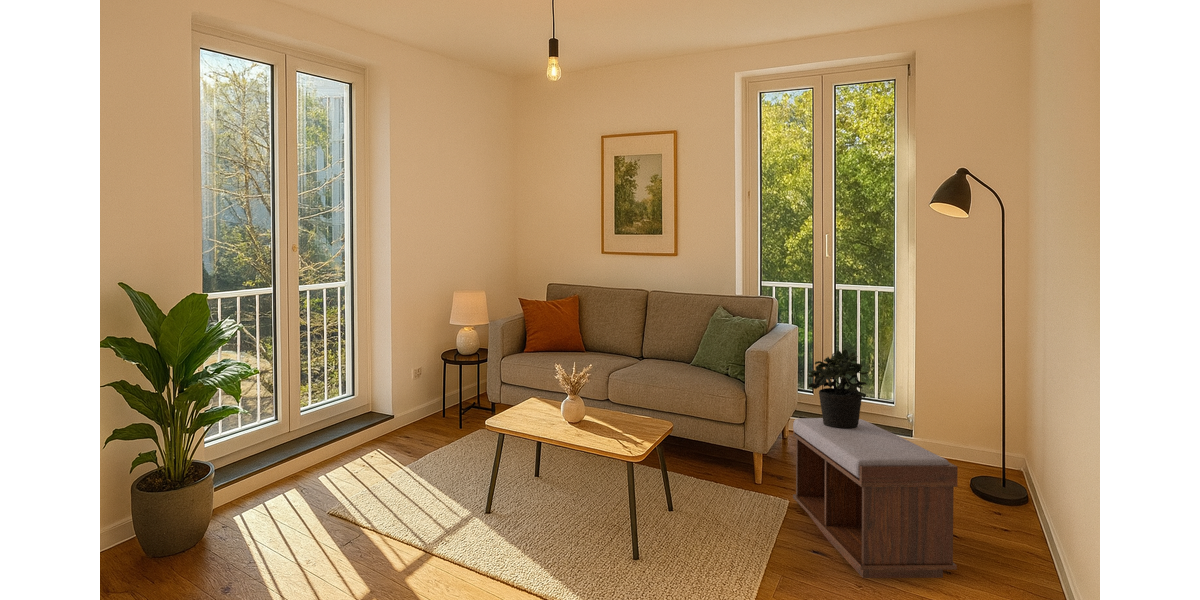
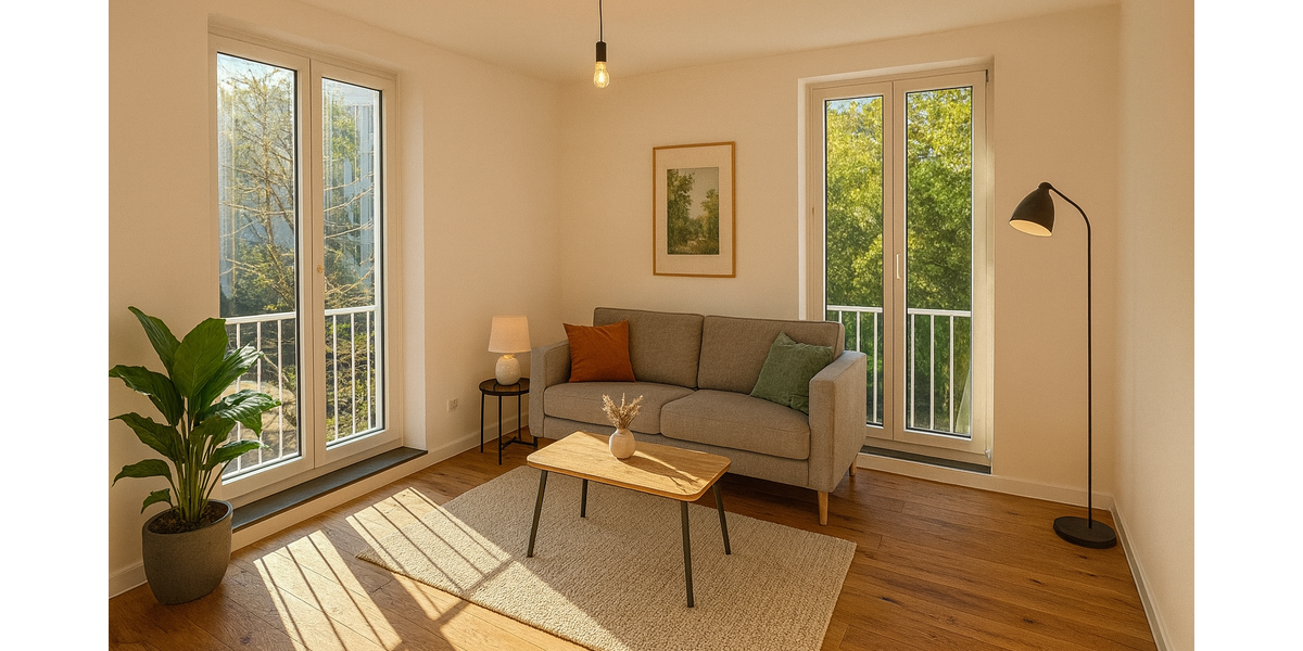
- potted plant [807,349,869,429]
- bench [792,417,959,579]
